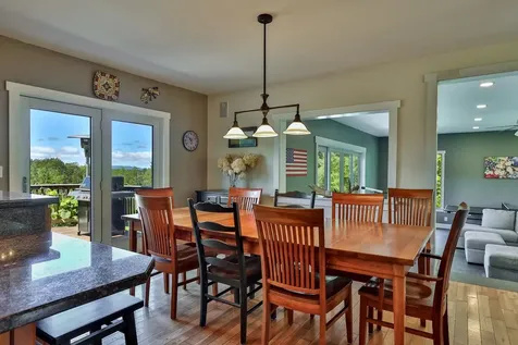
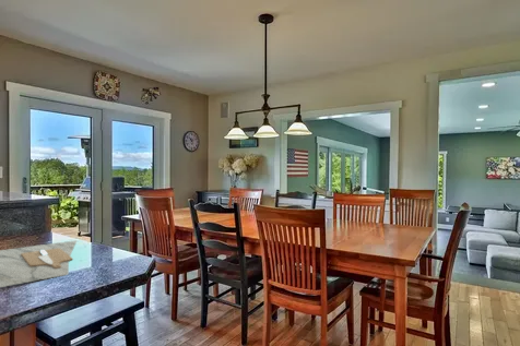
+ cutting board [0,239,78,288]
